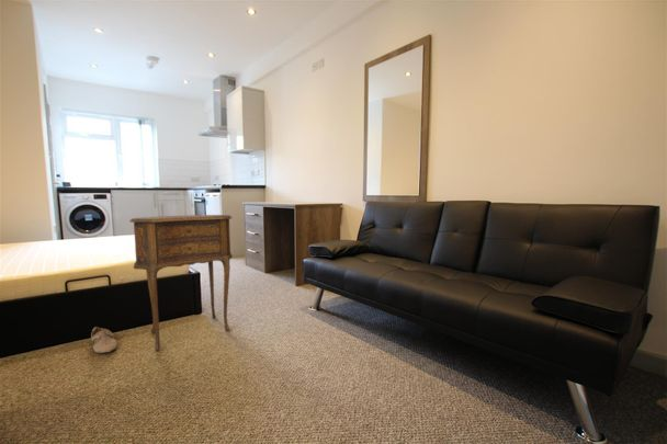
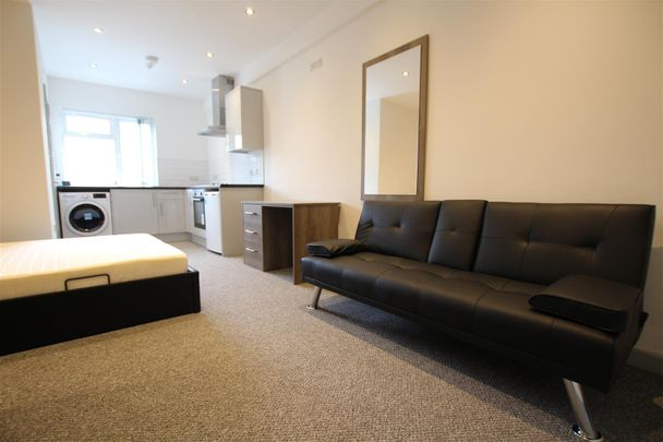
- shoe [90,326,118,354]
- side table [128,214,234,353]
